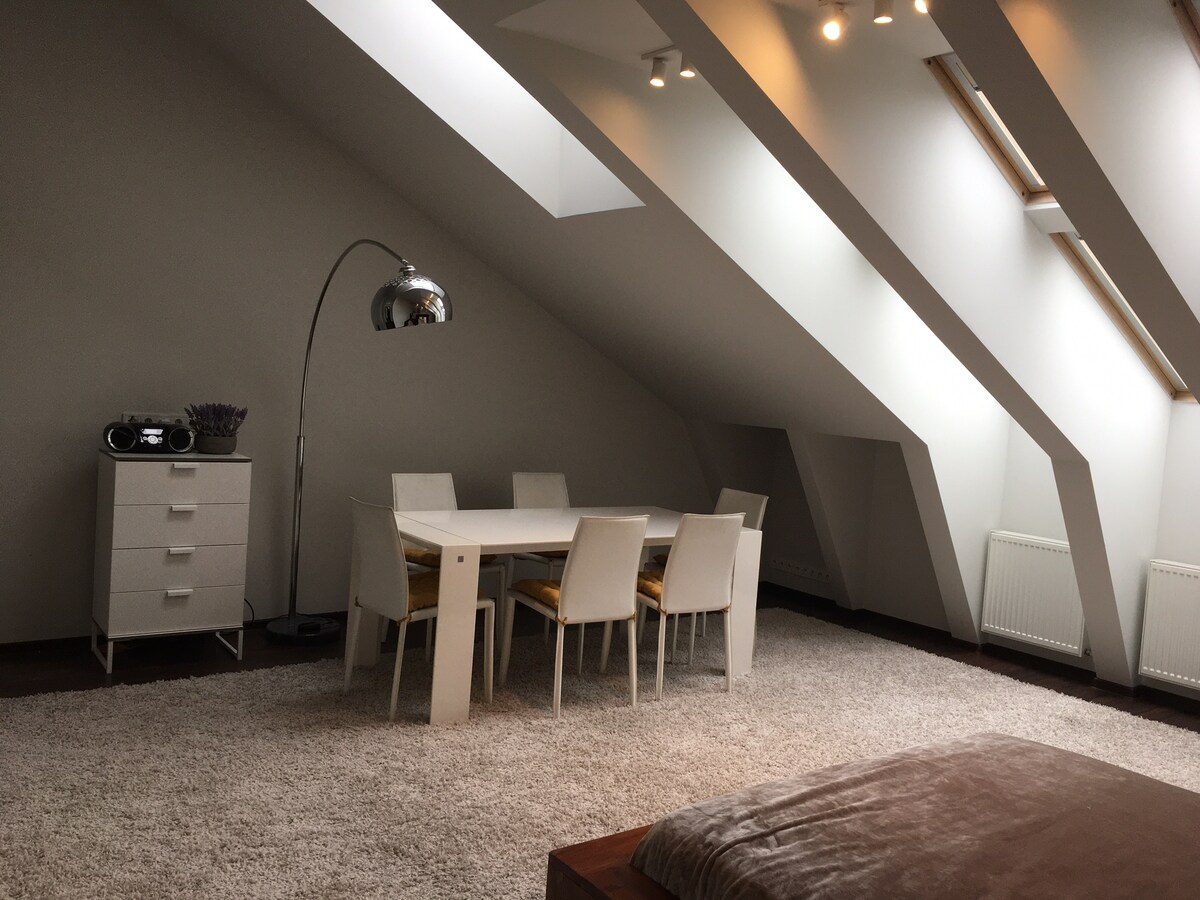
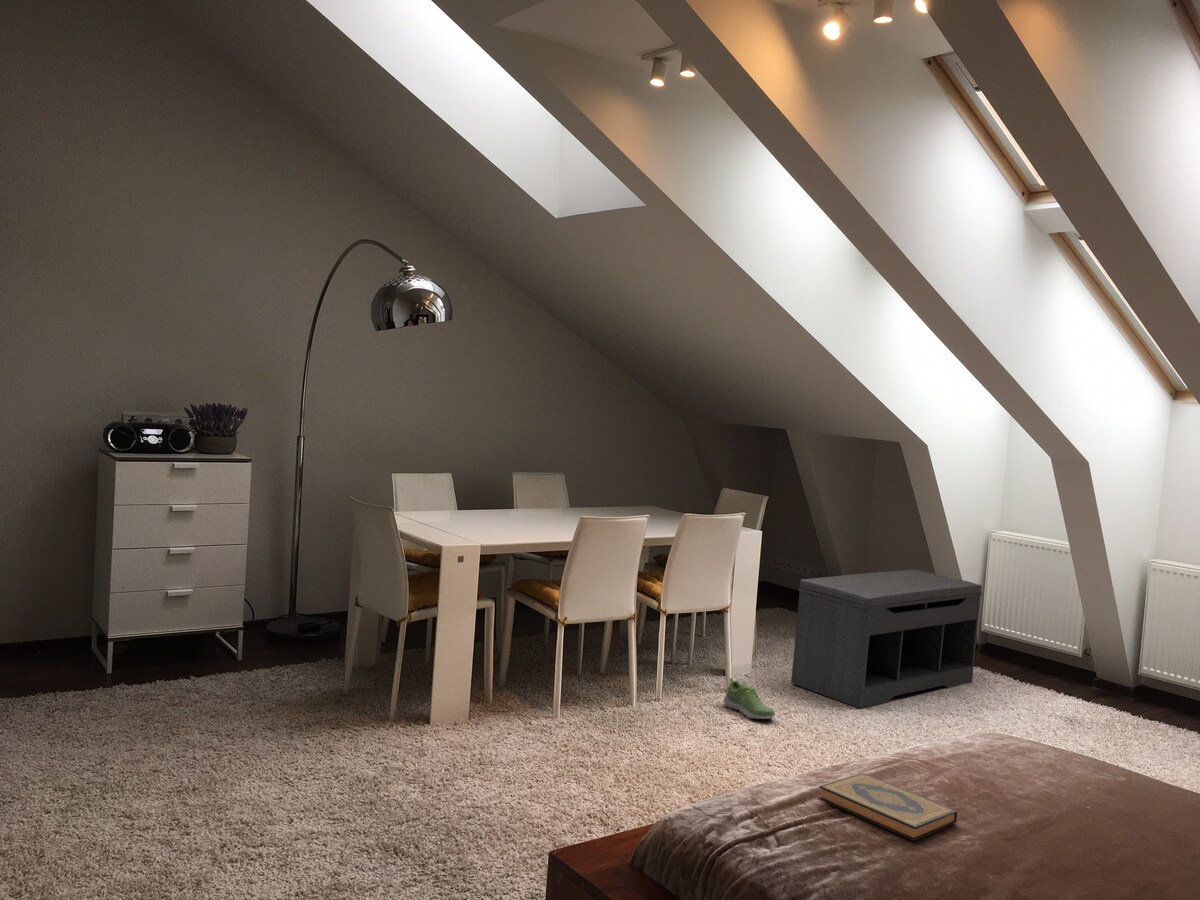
+ bench [790,569,983,710]
+ hardback book [817,772,958,842]
+ shoe [723,677,776,720]
